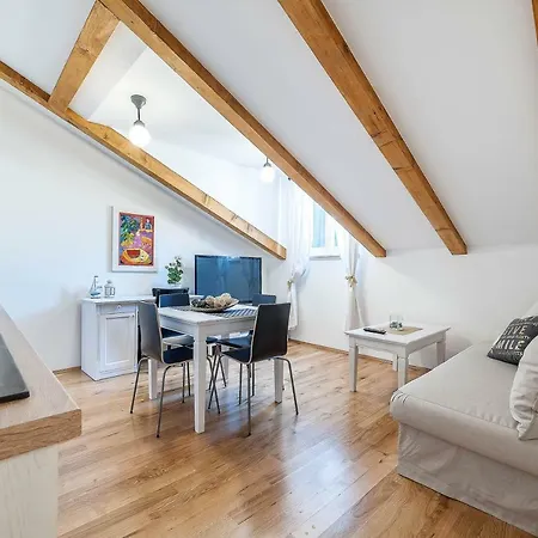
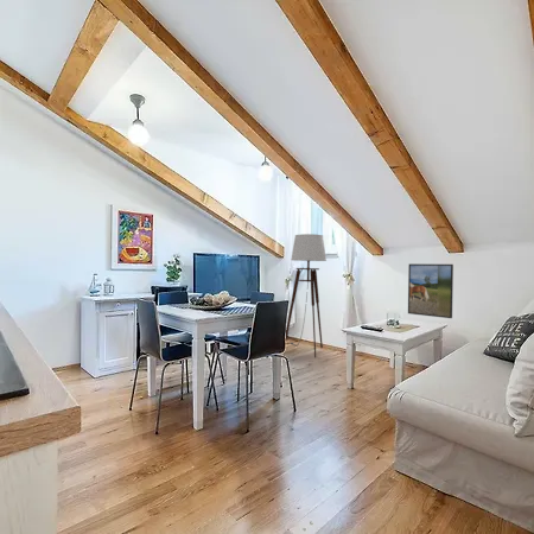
+ floor lamp [285,233,328,360]
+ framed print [407,262,454,319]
